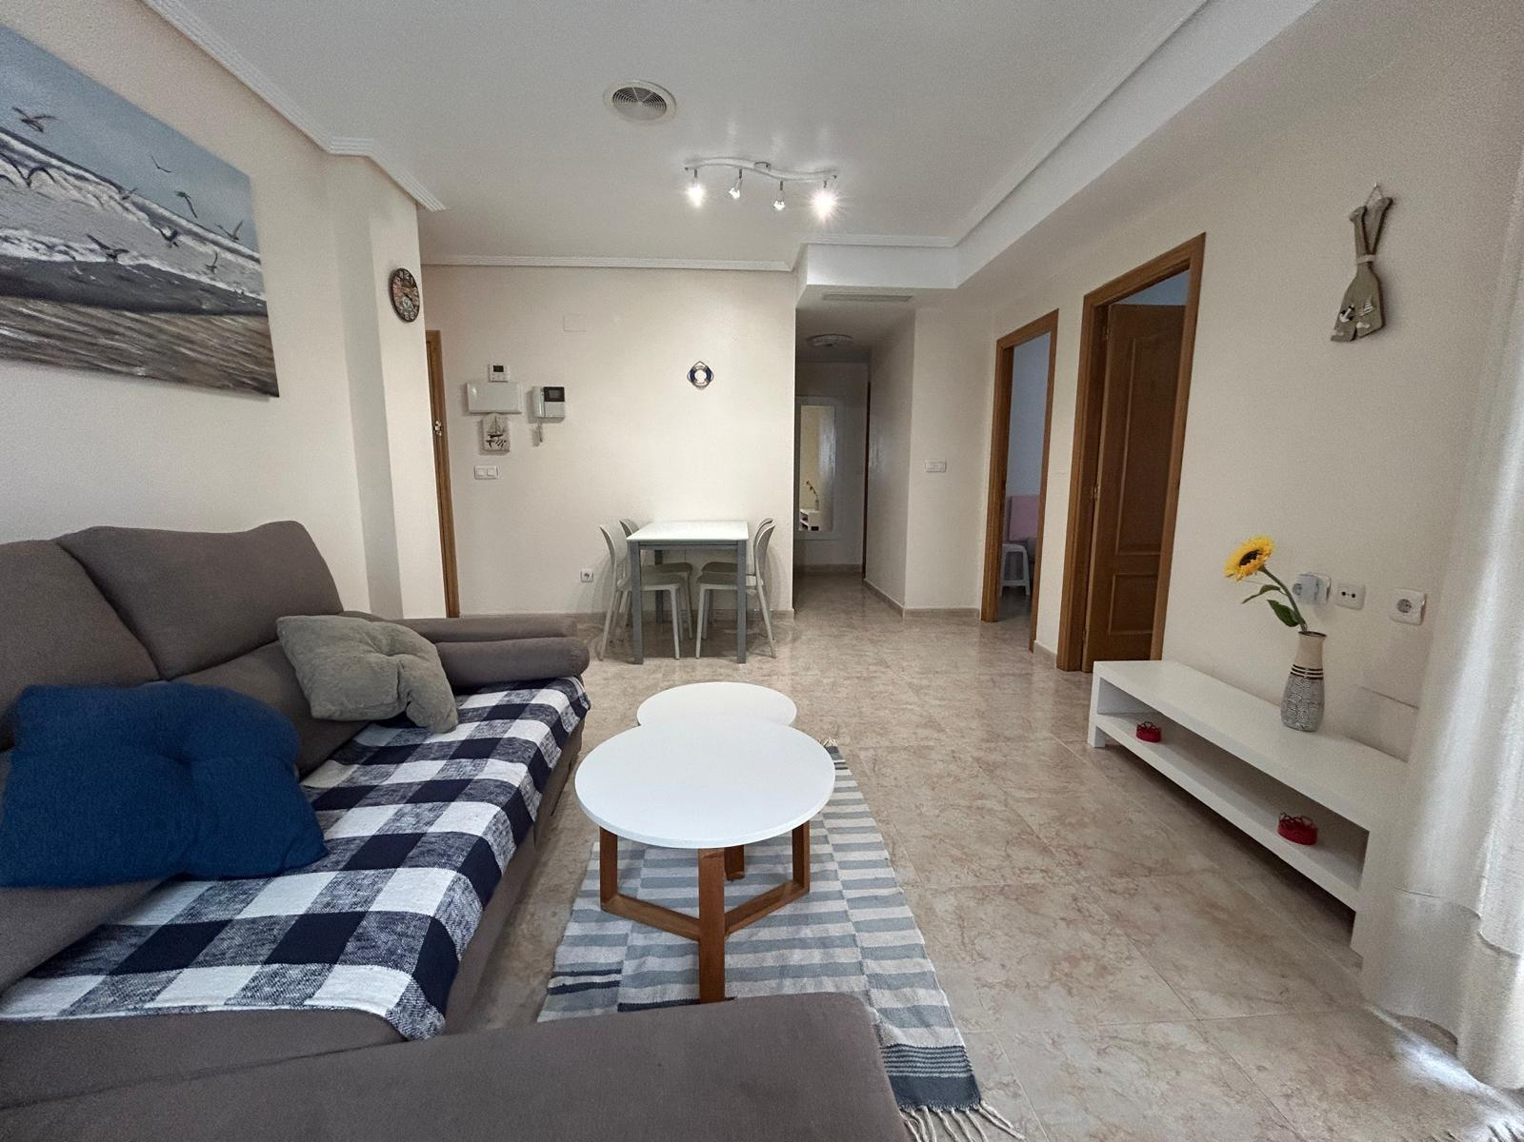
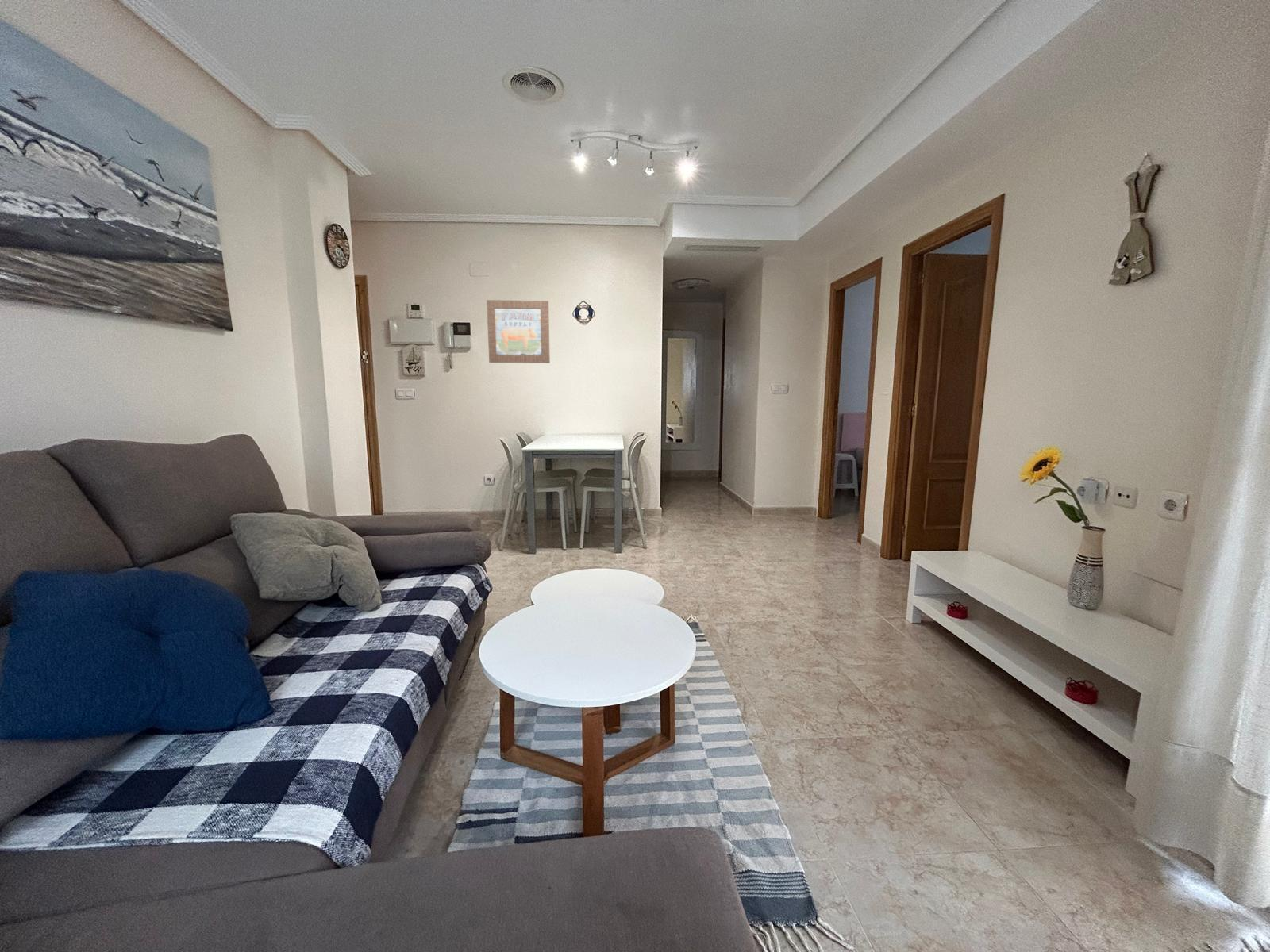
+ wall art [486,299,551,364]
